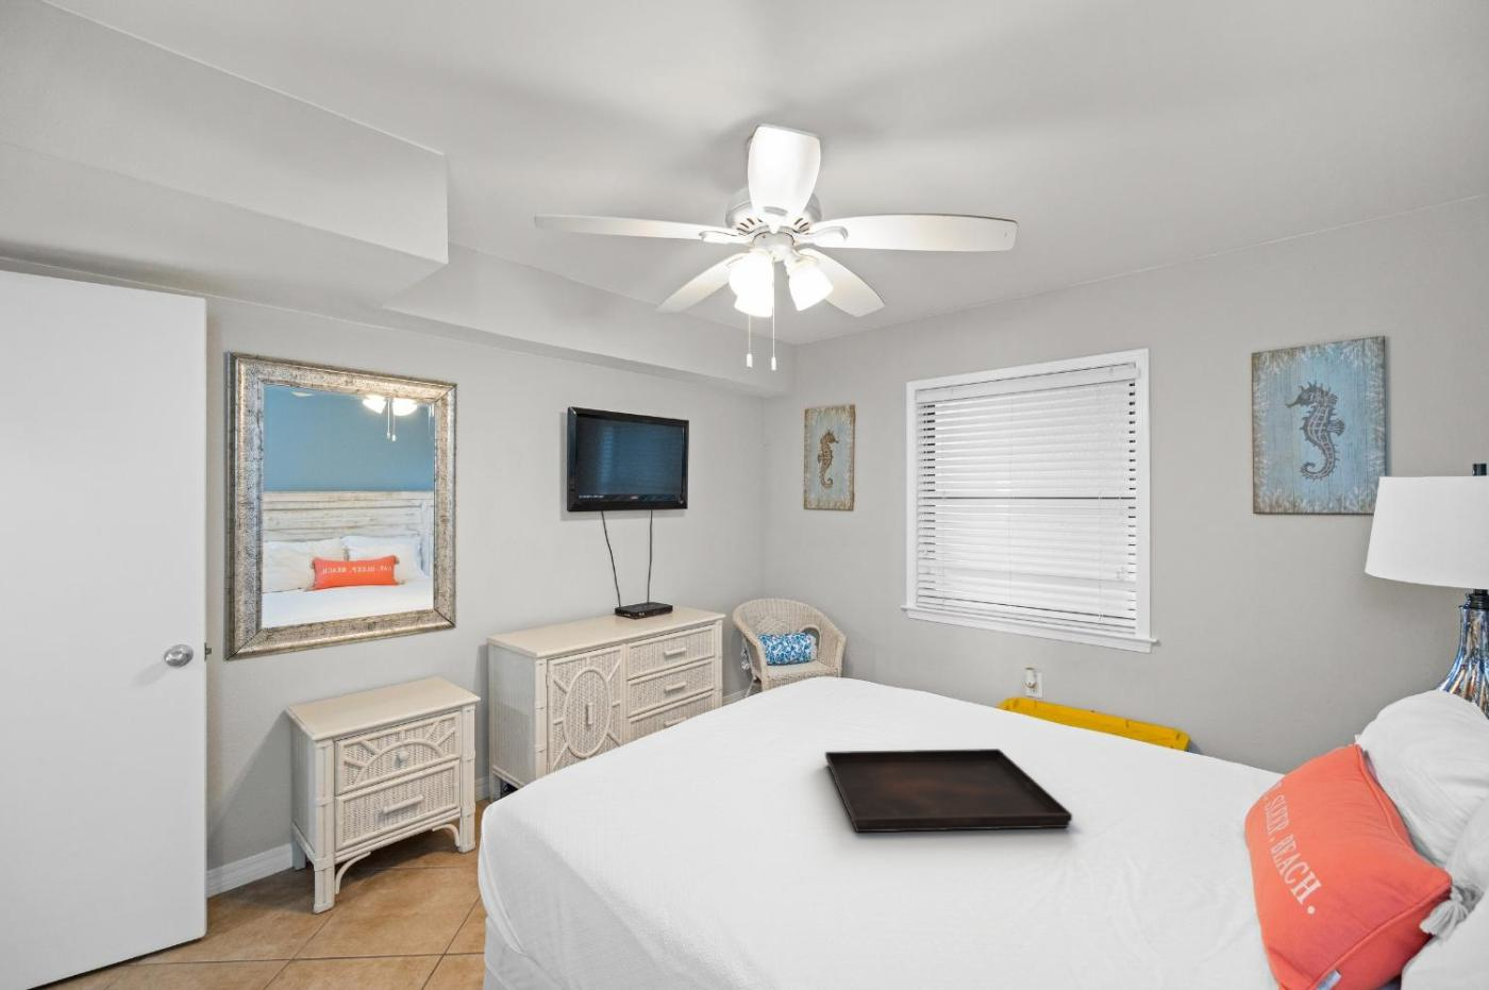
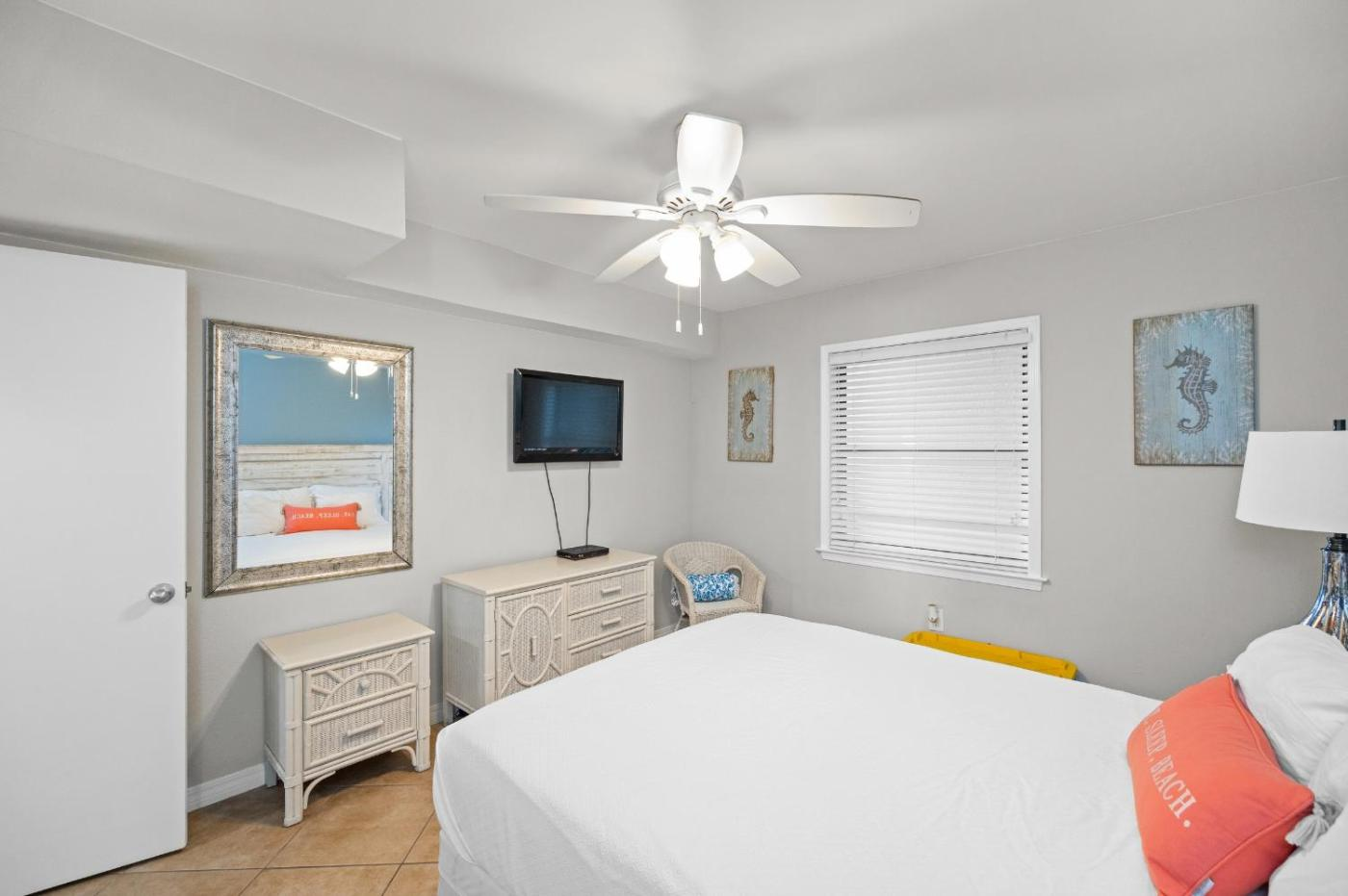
- serving tray [824,748,1074,833]
